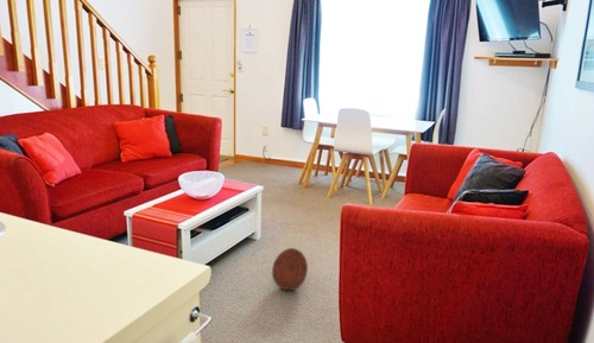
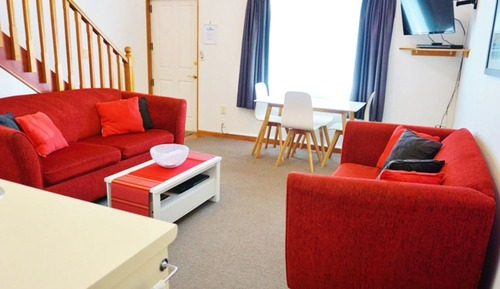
- basketball [271,247,309,292]
